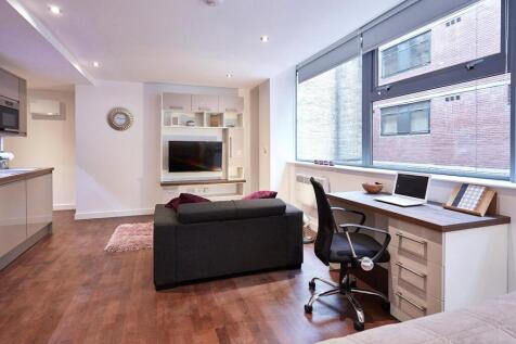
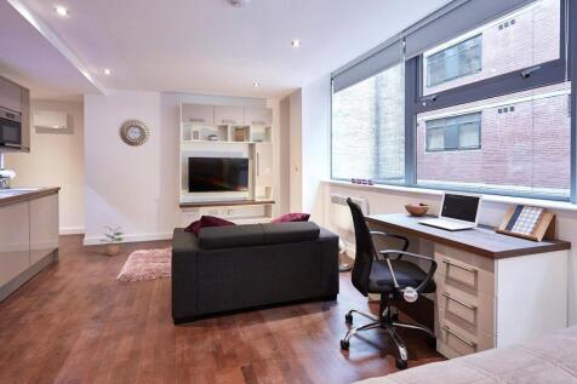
+ potted plant [98,225,125,257]
